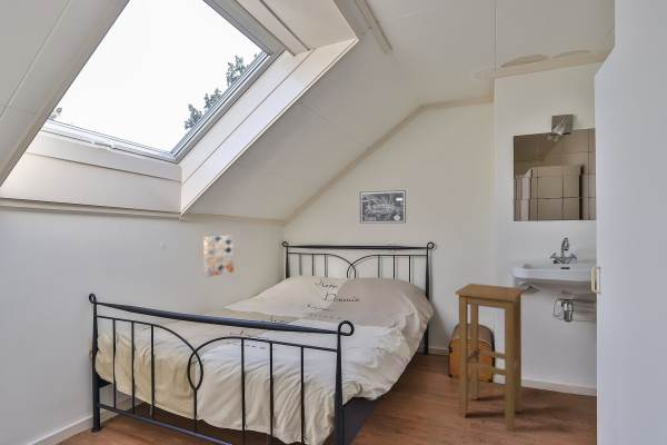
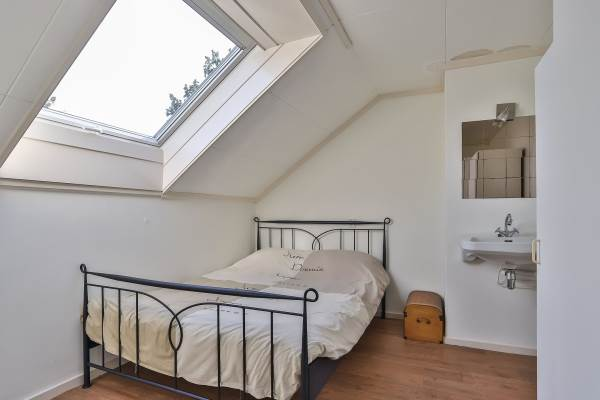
- wall art [202,235,235,278]
- wall art [359,189,407,225]
- stool [455,283,525,434]
